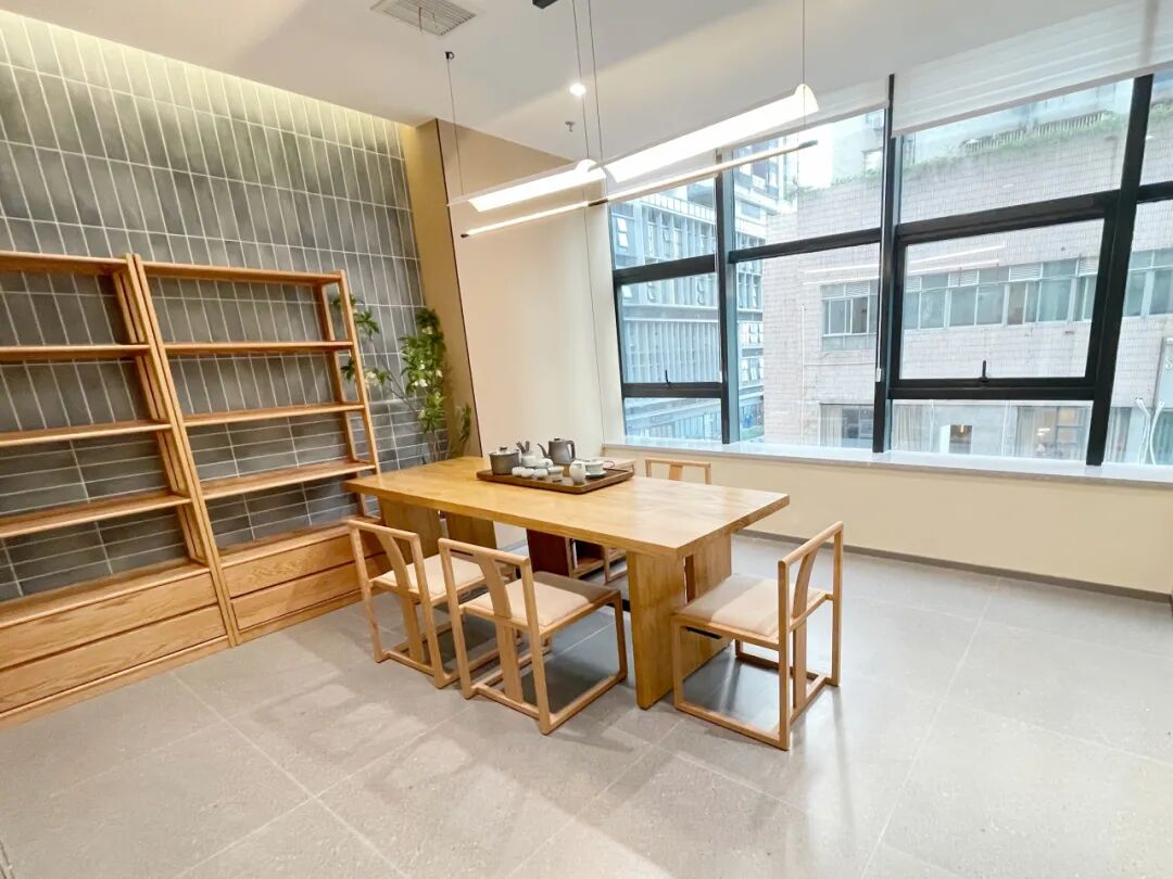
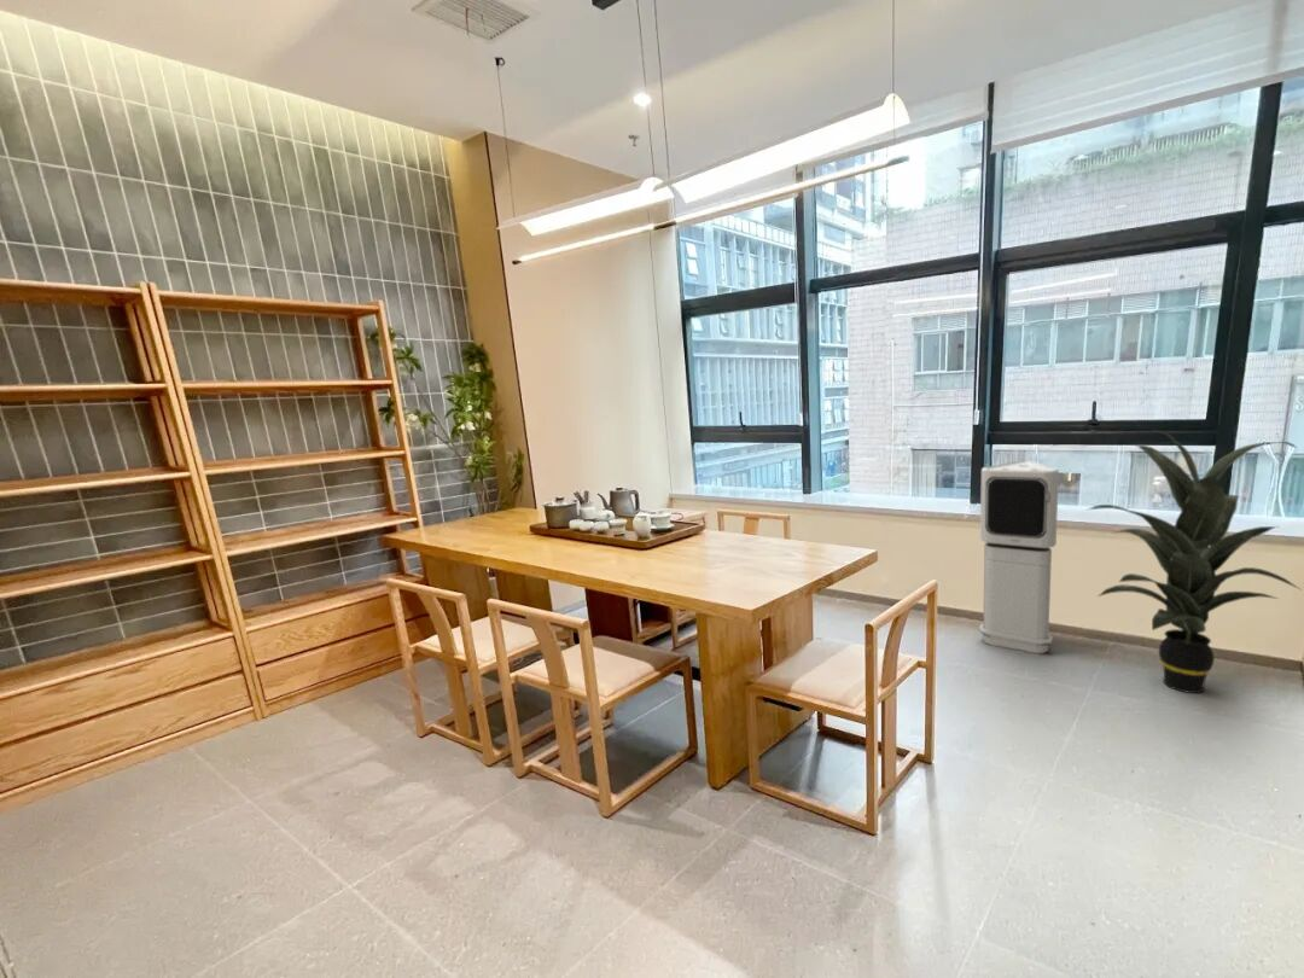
+ air purifier [978,459,1060,654]
+ indoor plant [1087,429,1302,694]
